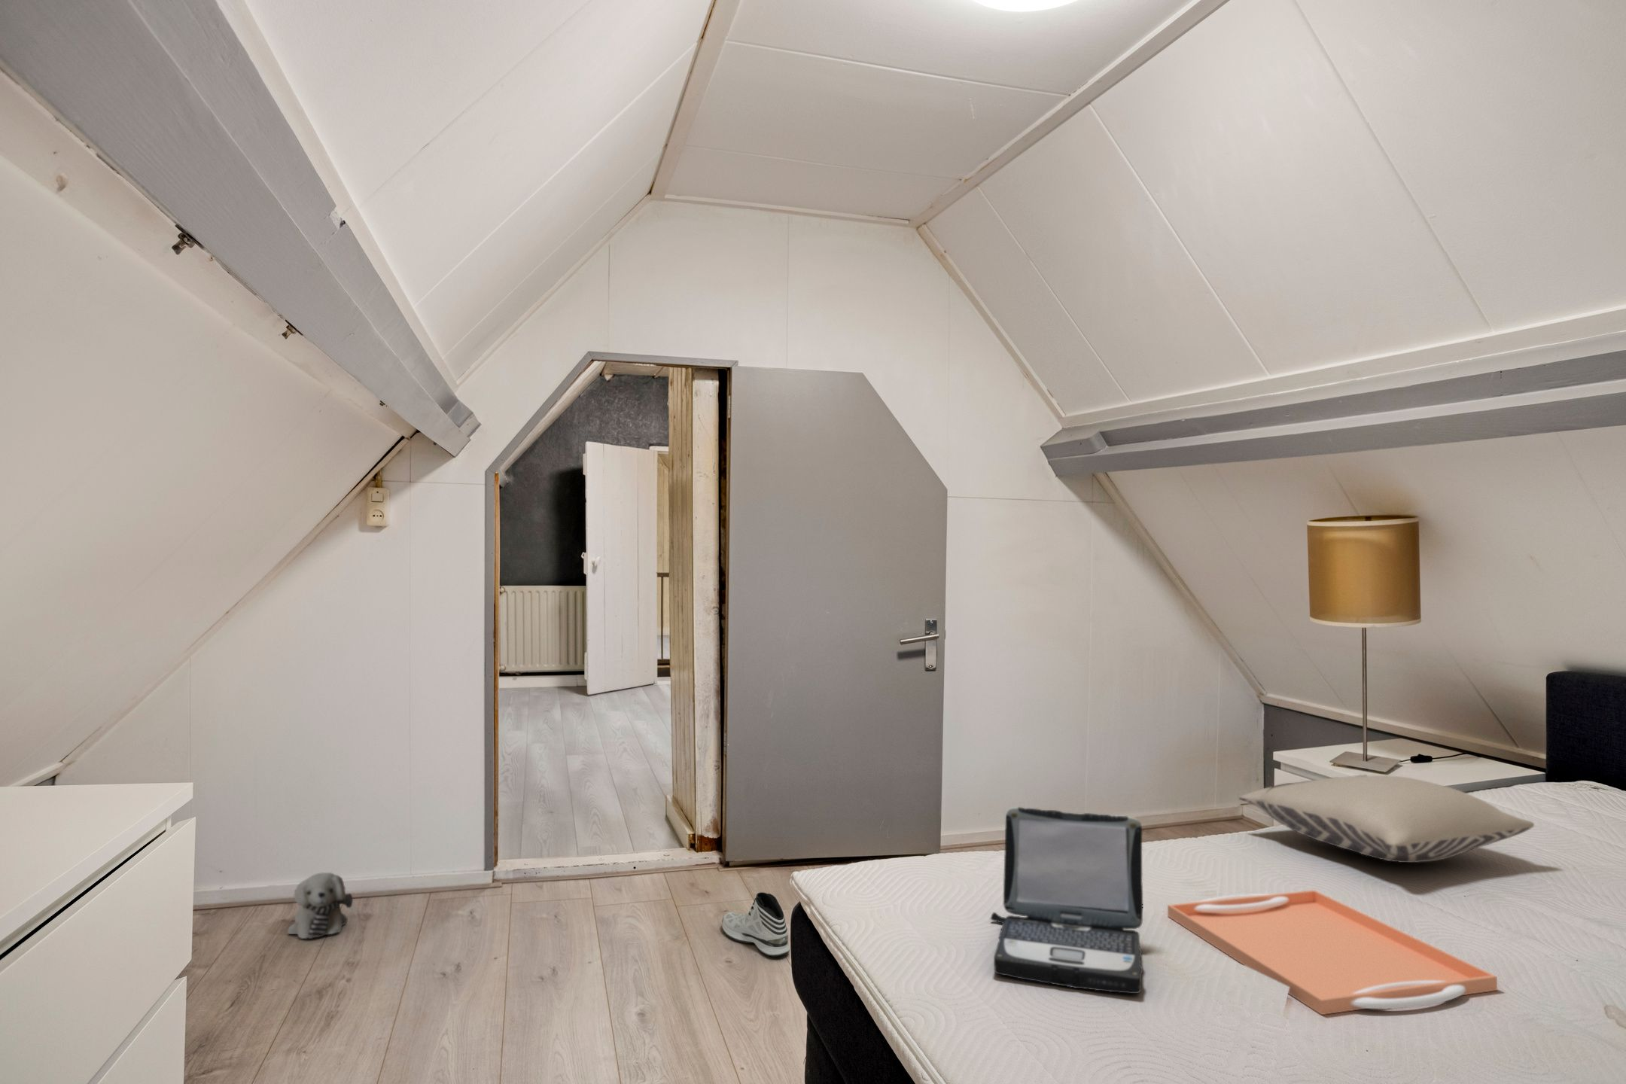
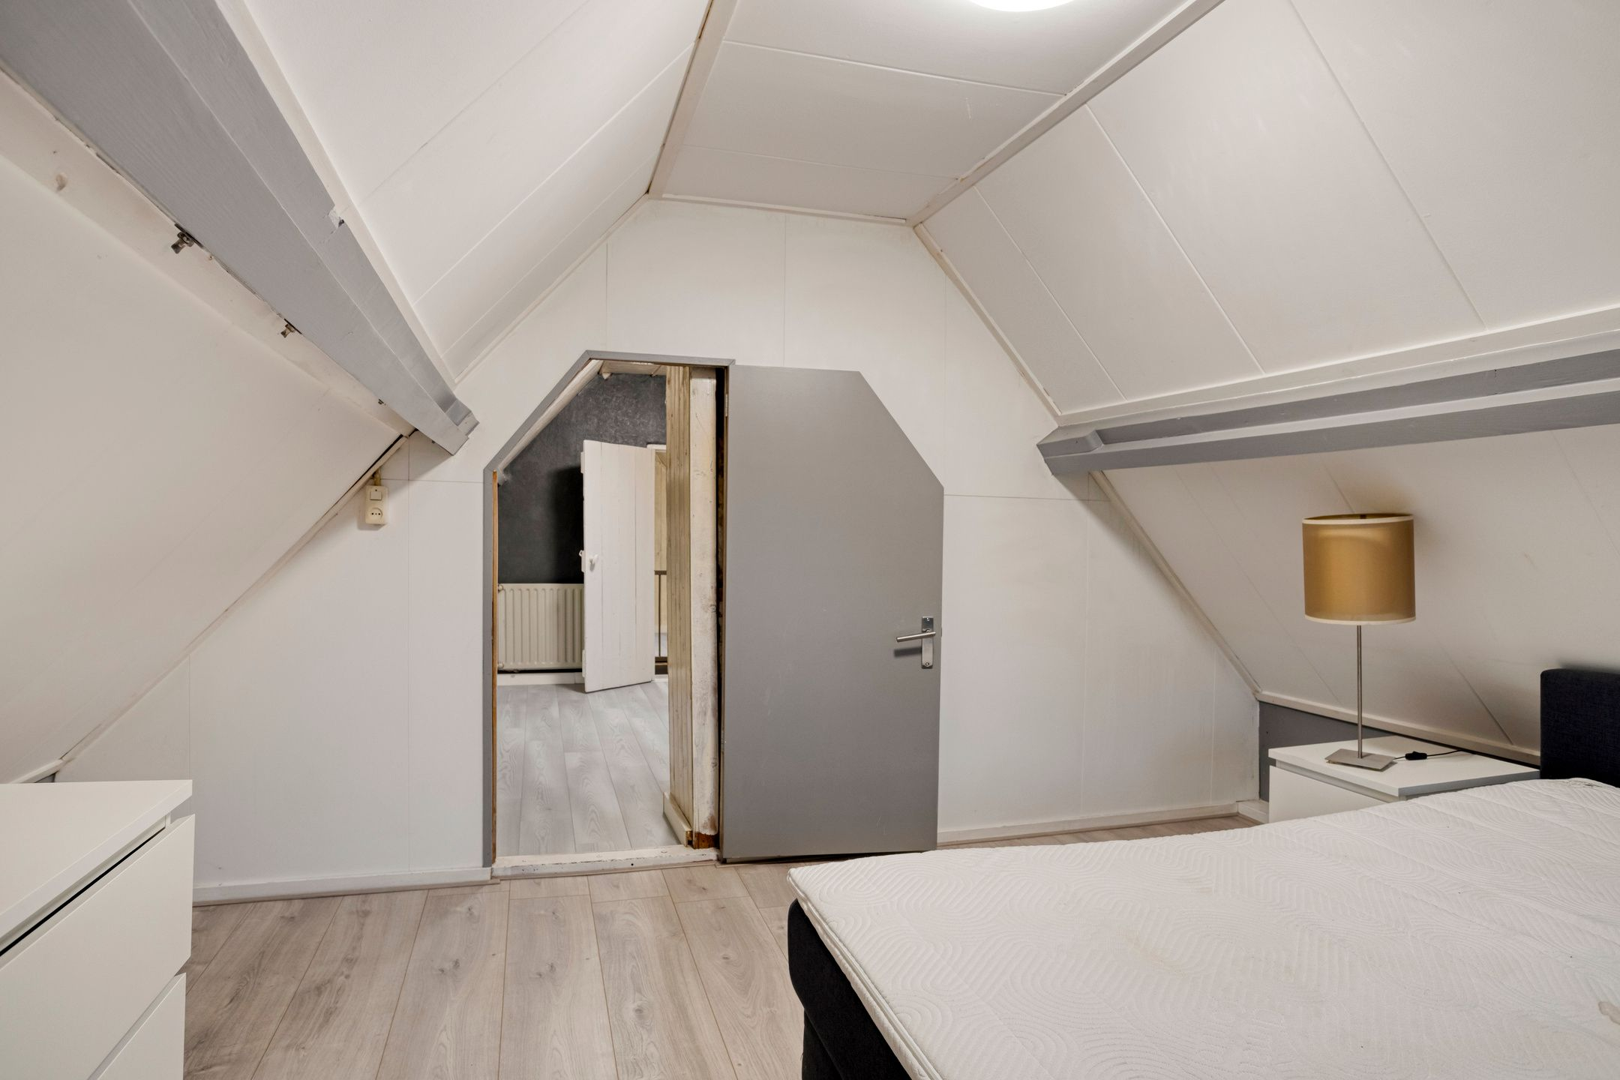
- pillow [1239,774,1535,864]
- laptop [990,806,1143,994]
- serving tray [1166,889,1498,1015]
- sneaker [721,892,790,957]
- plush toy [287,872,353,940]
